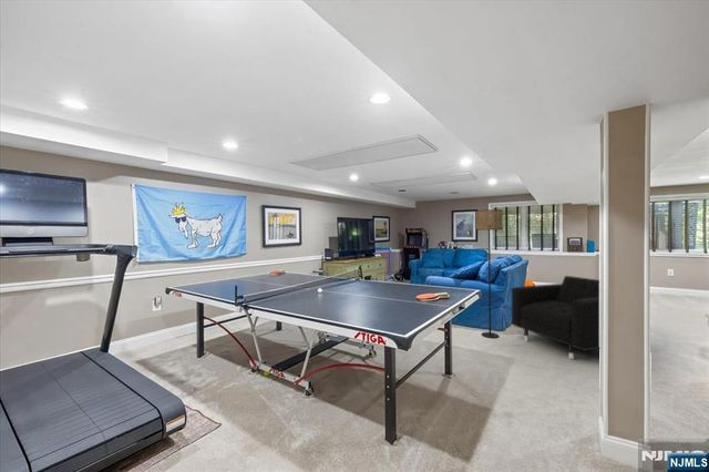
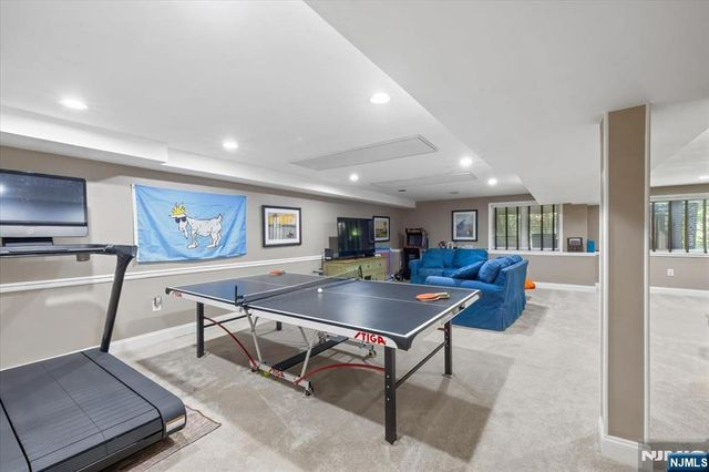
- floor lamp [475,208,504,339]
- armchair [511,275,600,360]
